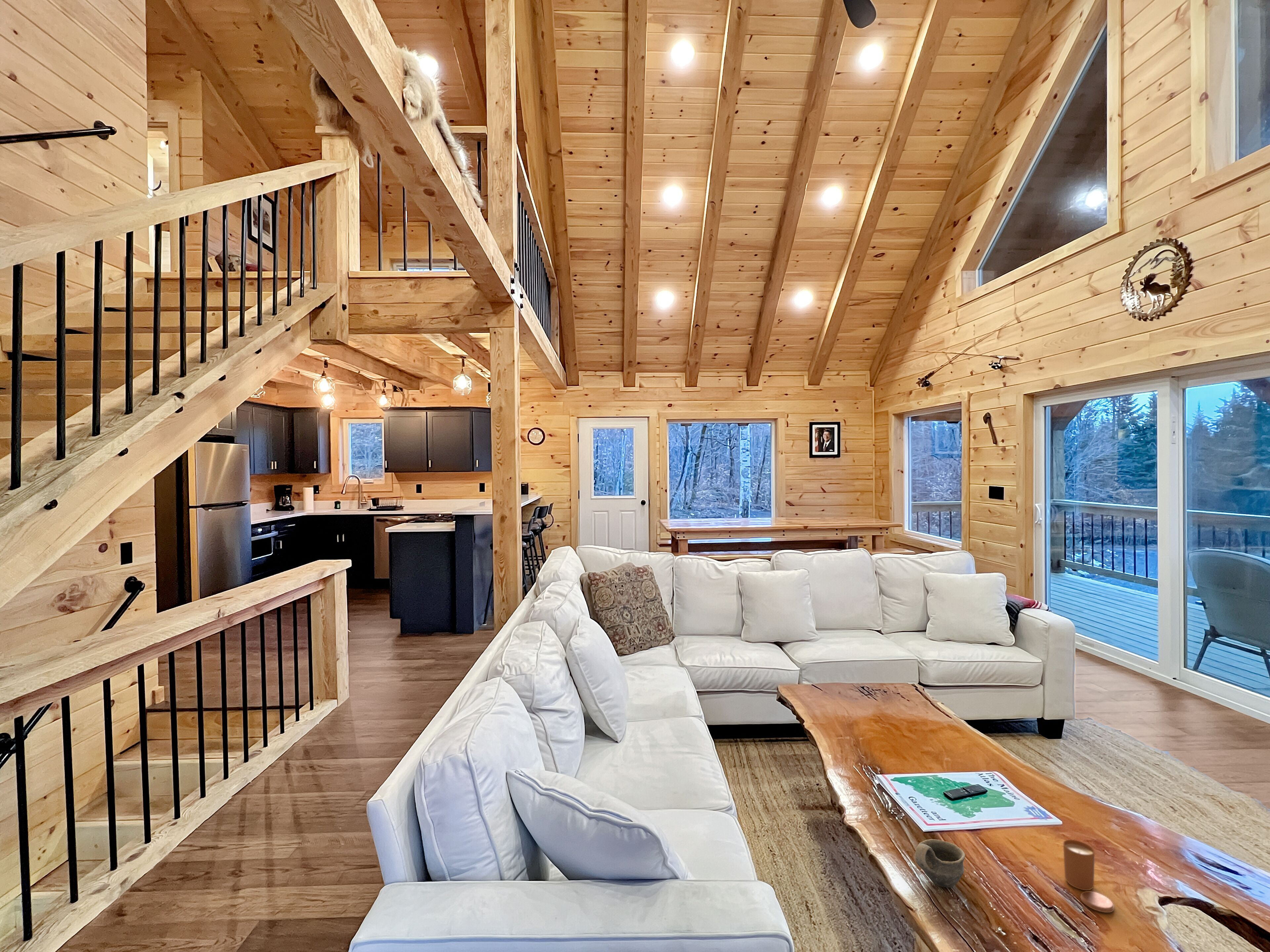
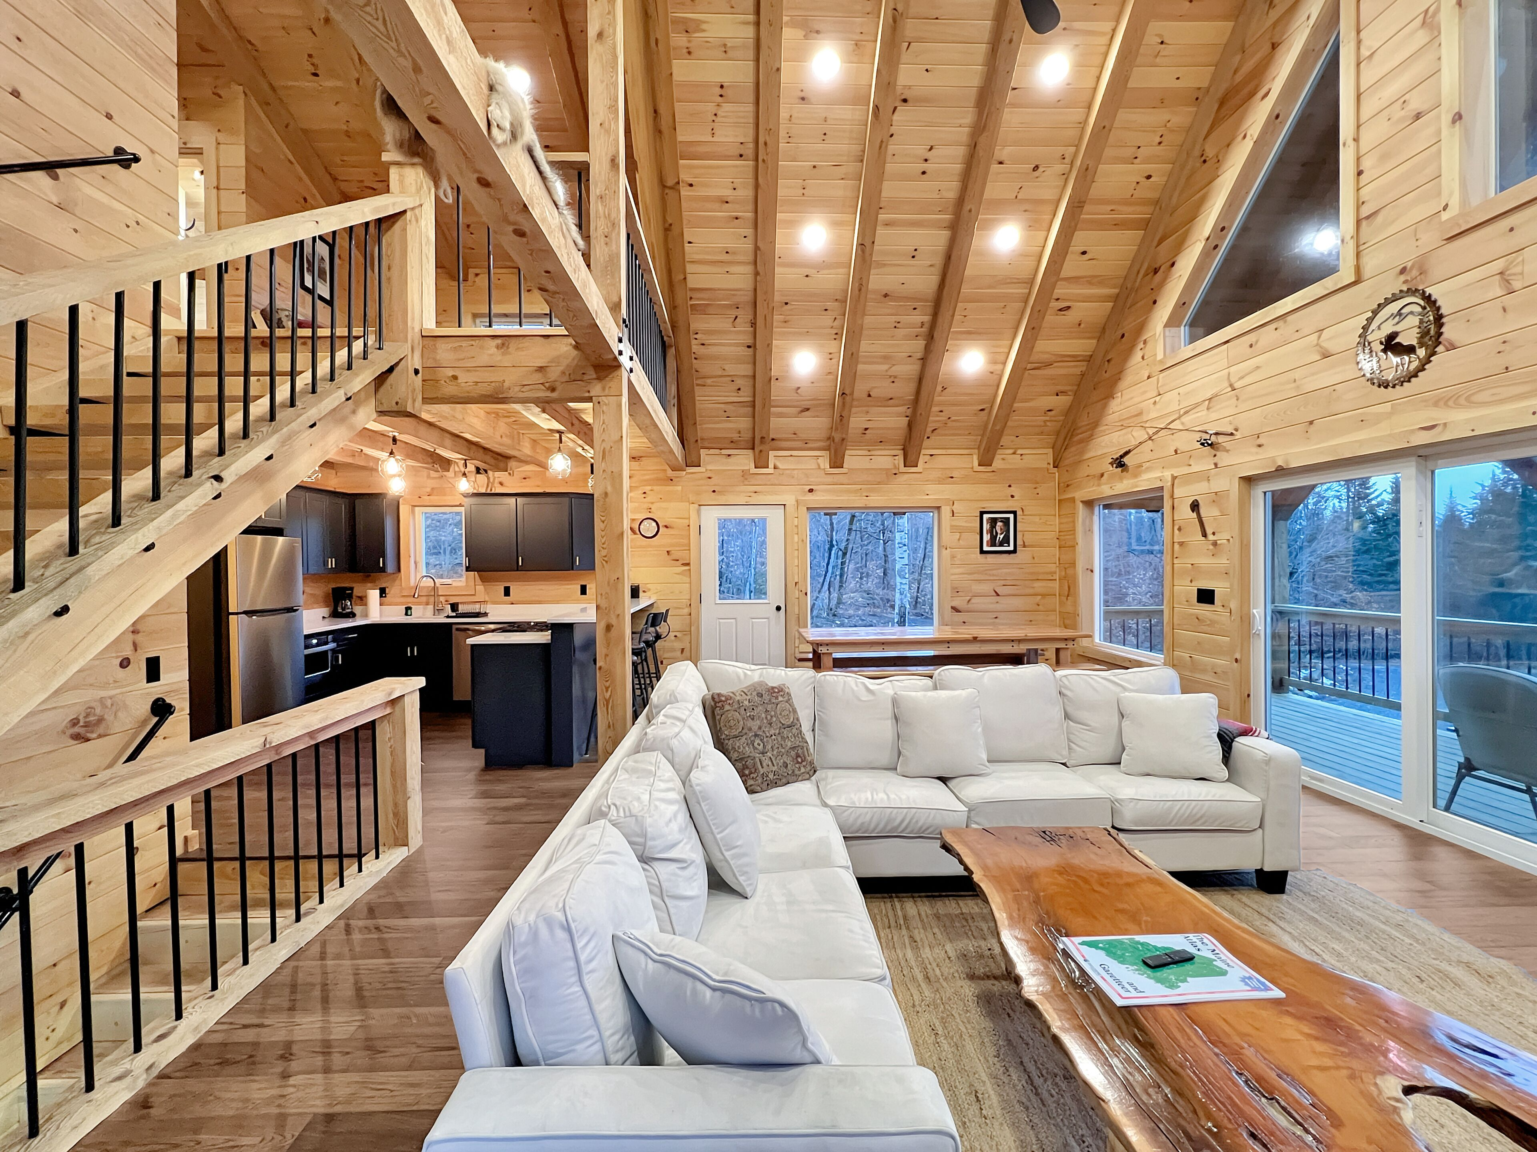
- candle [1063,839,1115,913]
- cup [914,839,965,888]
